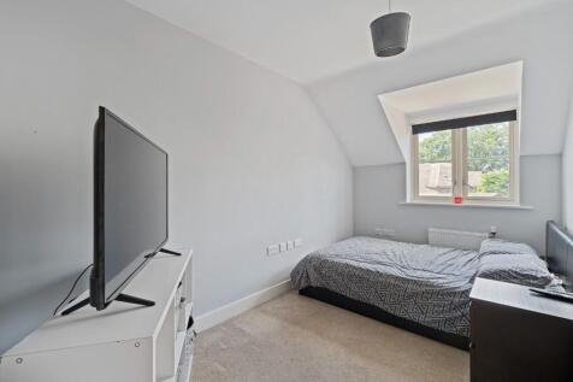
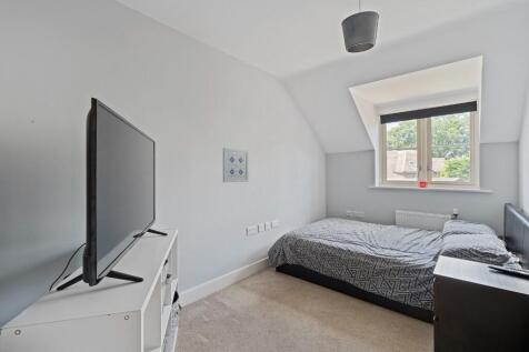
+ wall art [222,147,249,183]
